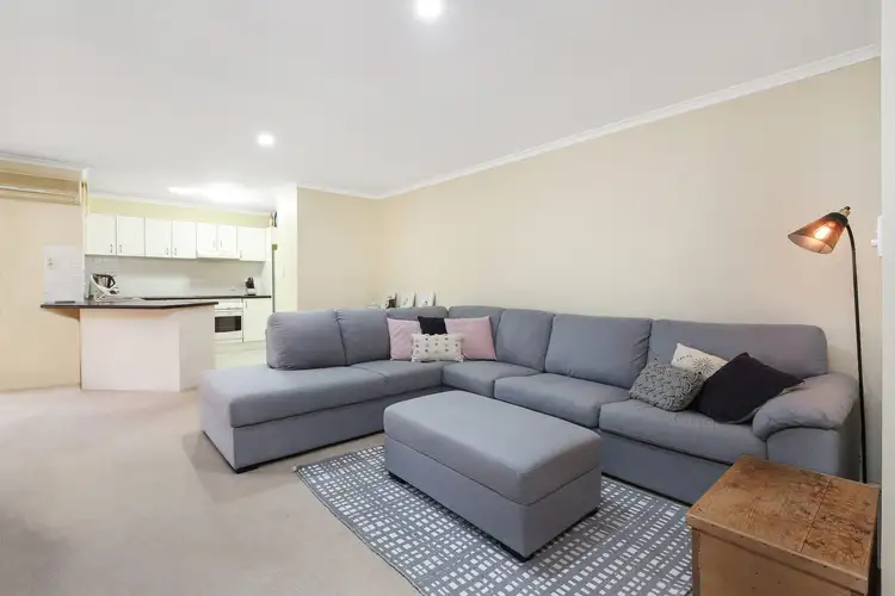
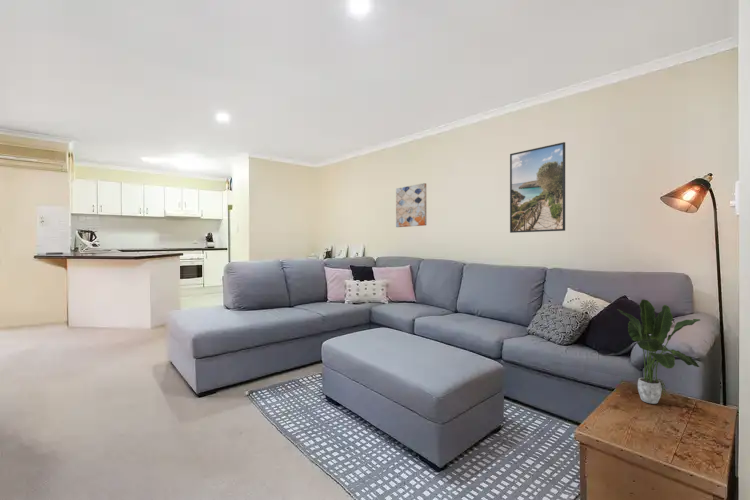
+ wall art [395,182,427,228]
+ potted plant [616,298,701,405]
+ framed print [509,141,566,234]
